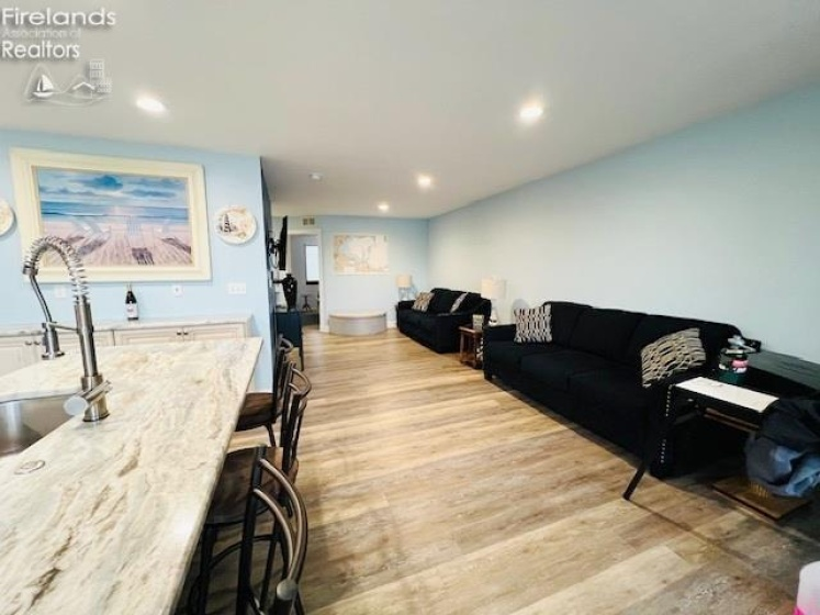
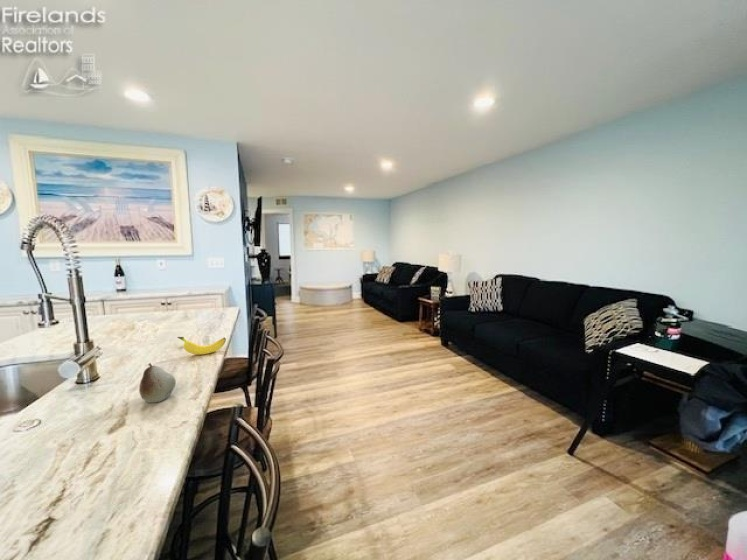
+ fruit [138,362,177,404]
+ banana [176,336,227,356]
